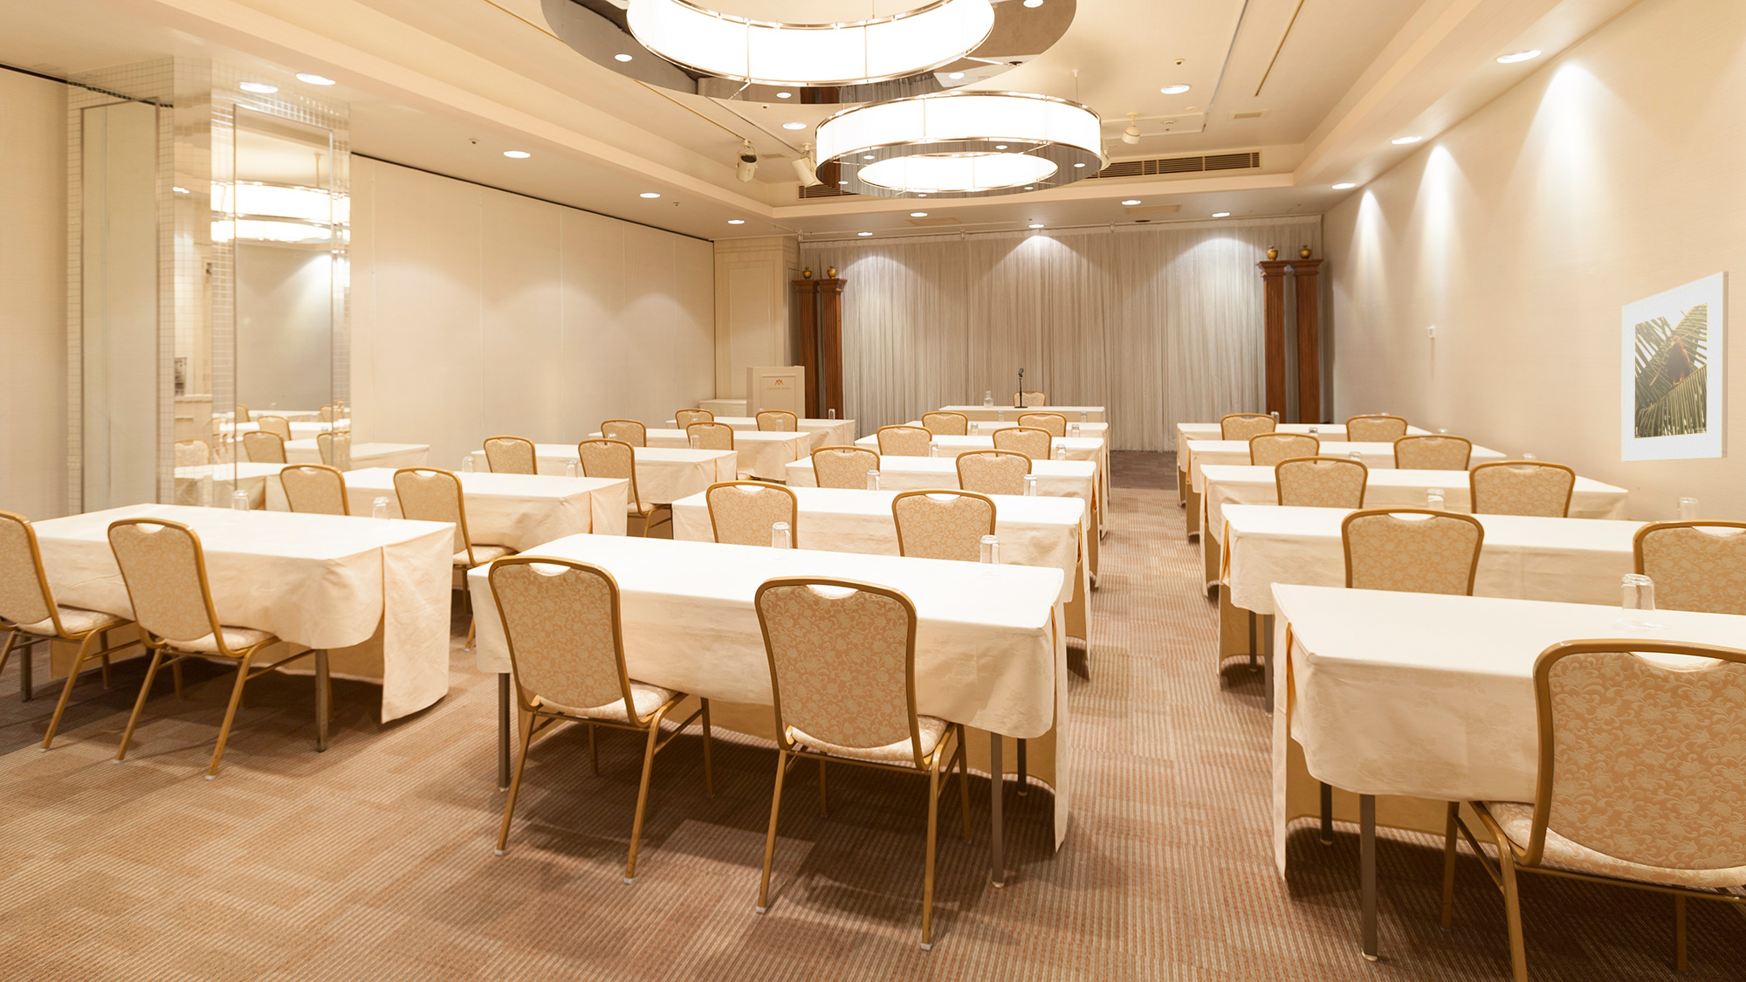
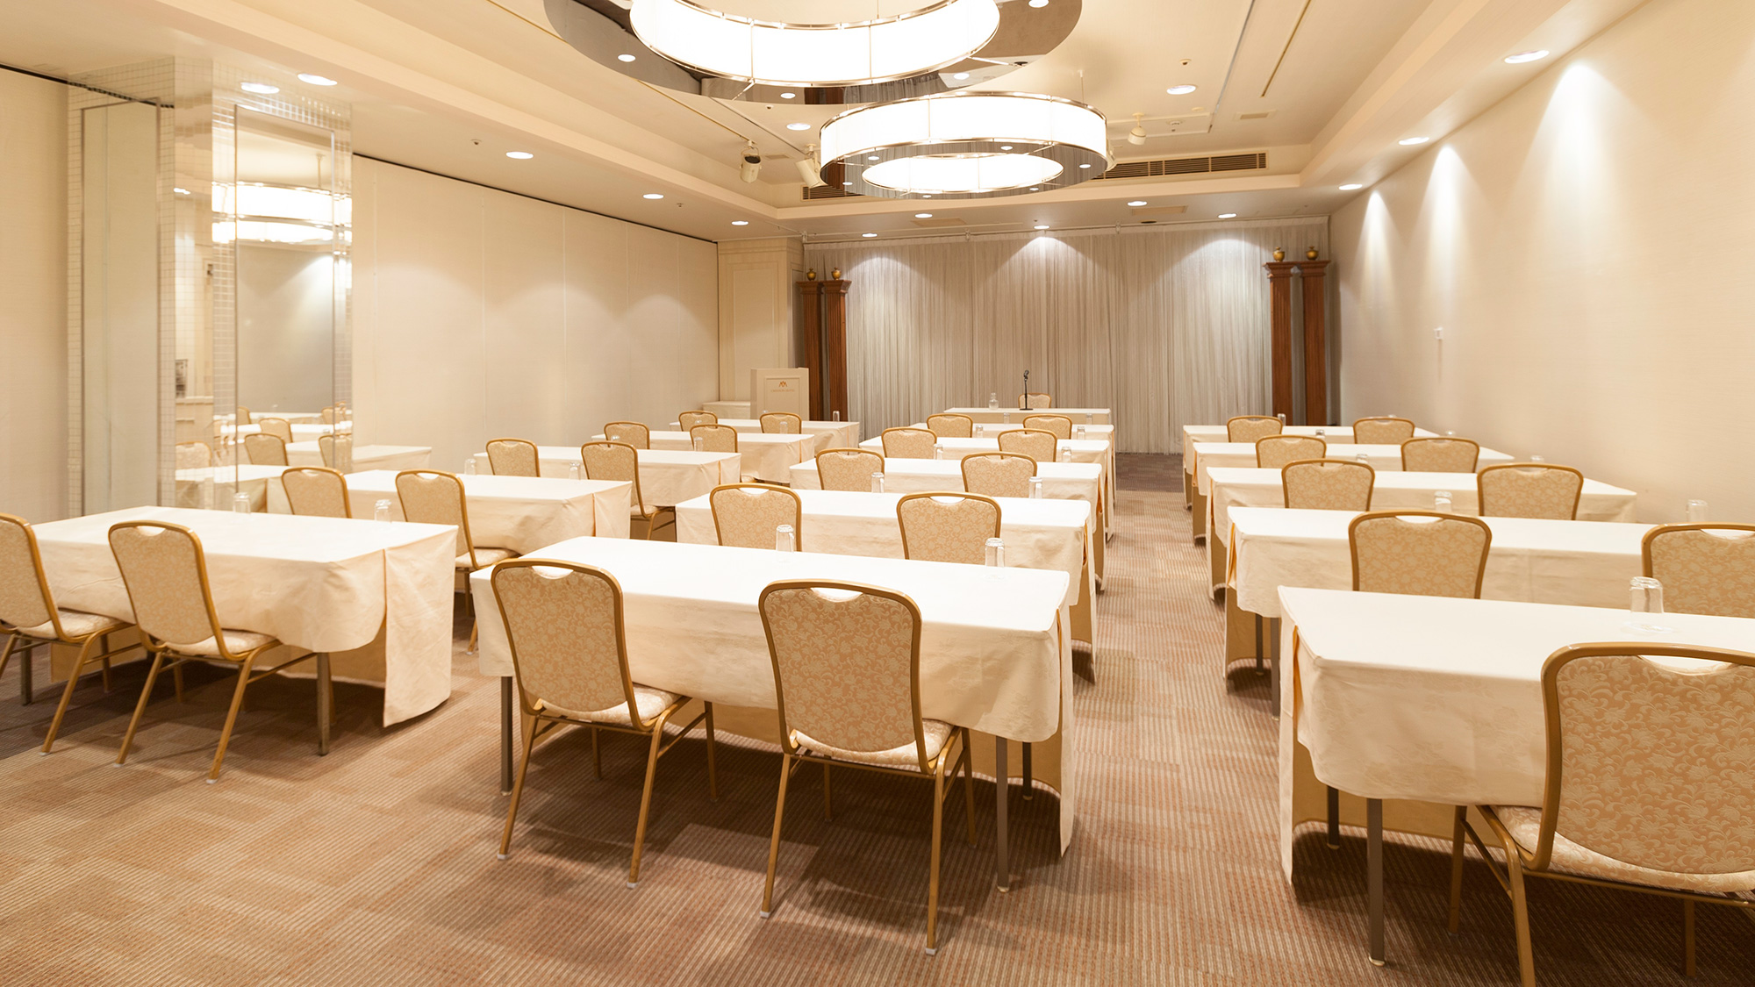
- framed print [1620,271,1729,463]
